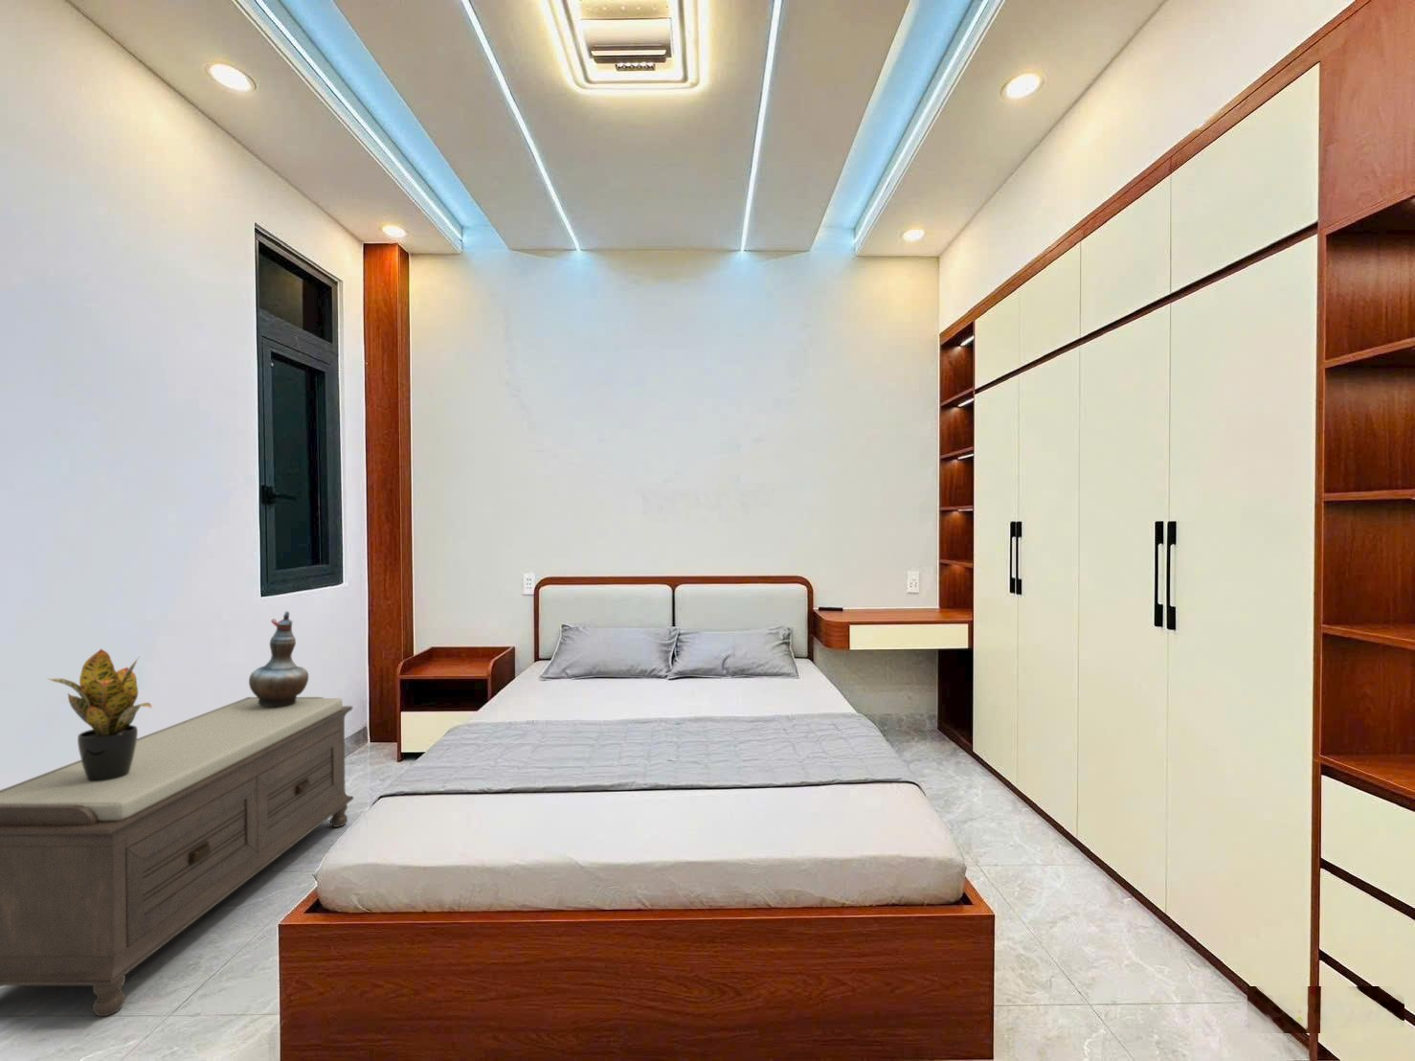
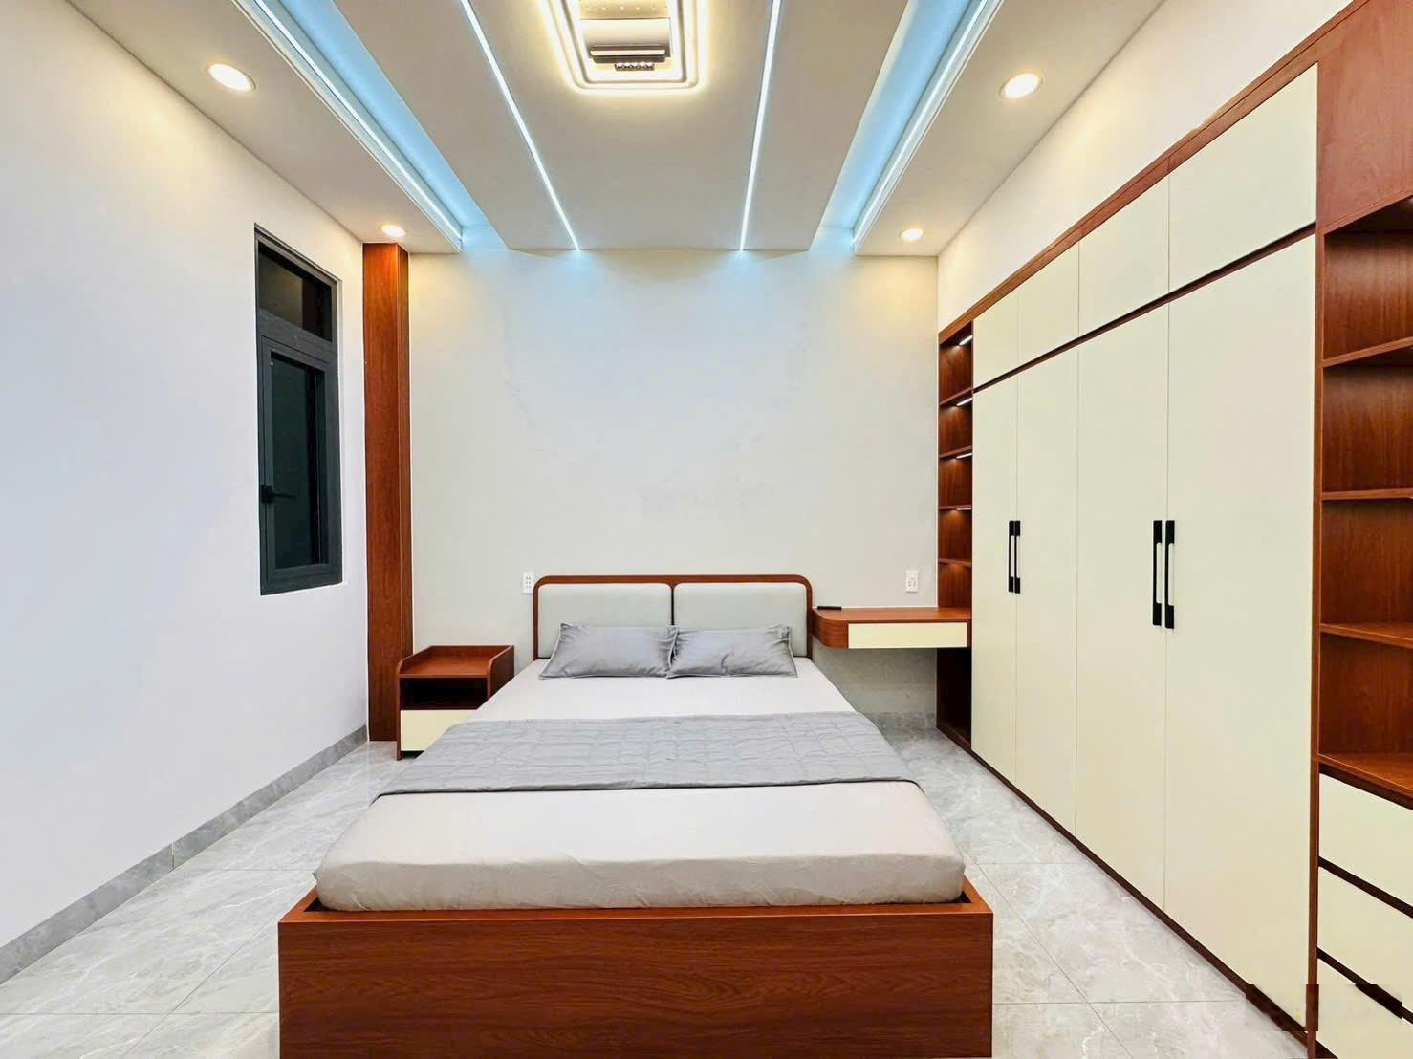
- bench [0,697,354,1018]
- decorative vase [248,610,310,708]
- potted plant [48,649,153,781]
